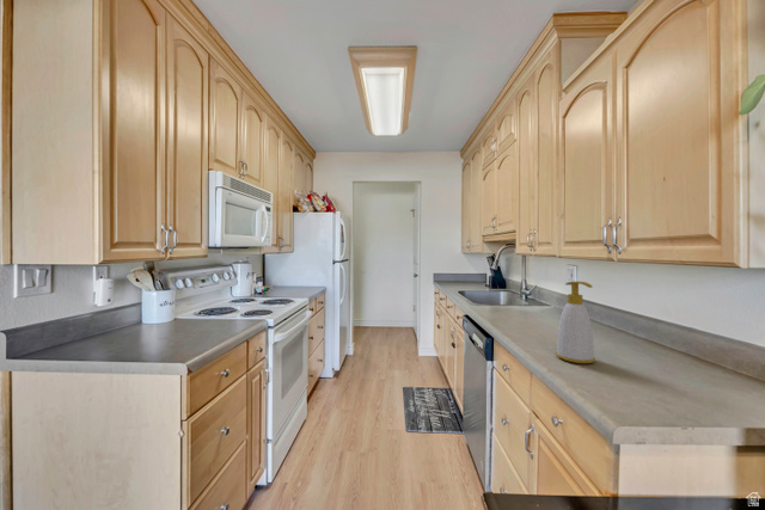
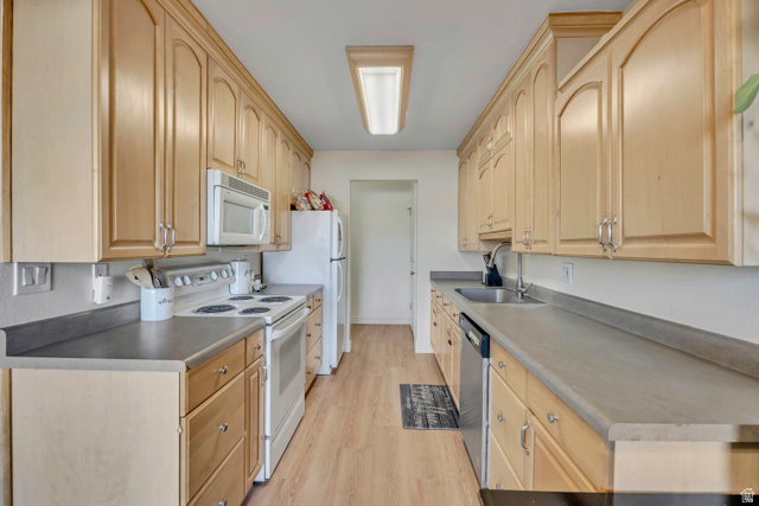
- soap bottle [555,281,596,364]
